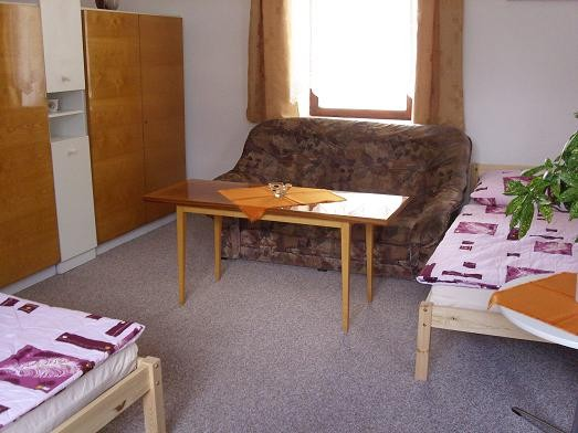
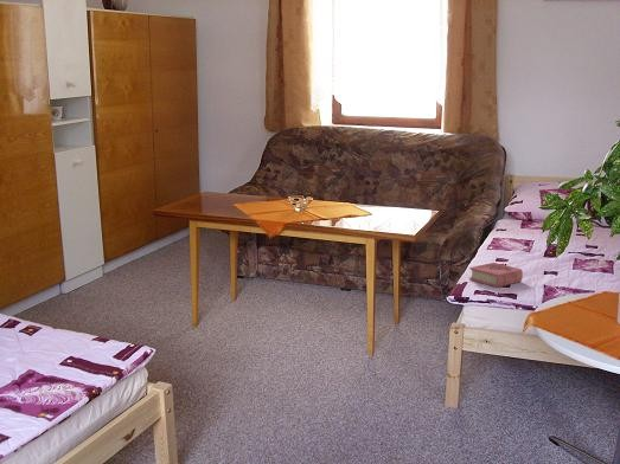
+ book [468,262,524,289]
